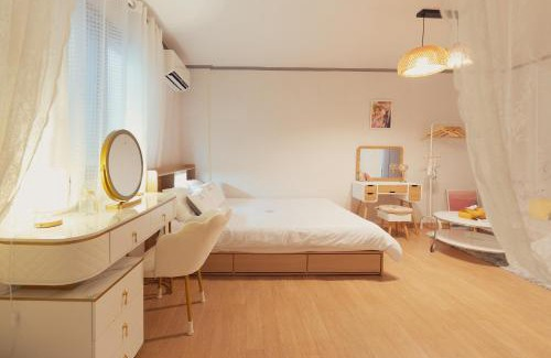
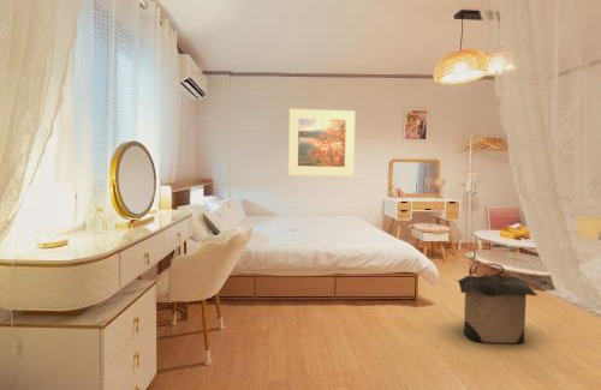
+ laundry hamper [457,262,538,344]
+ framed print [287,108,356,178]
